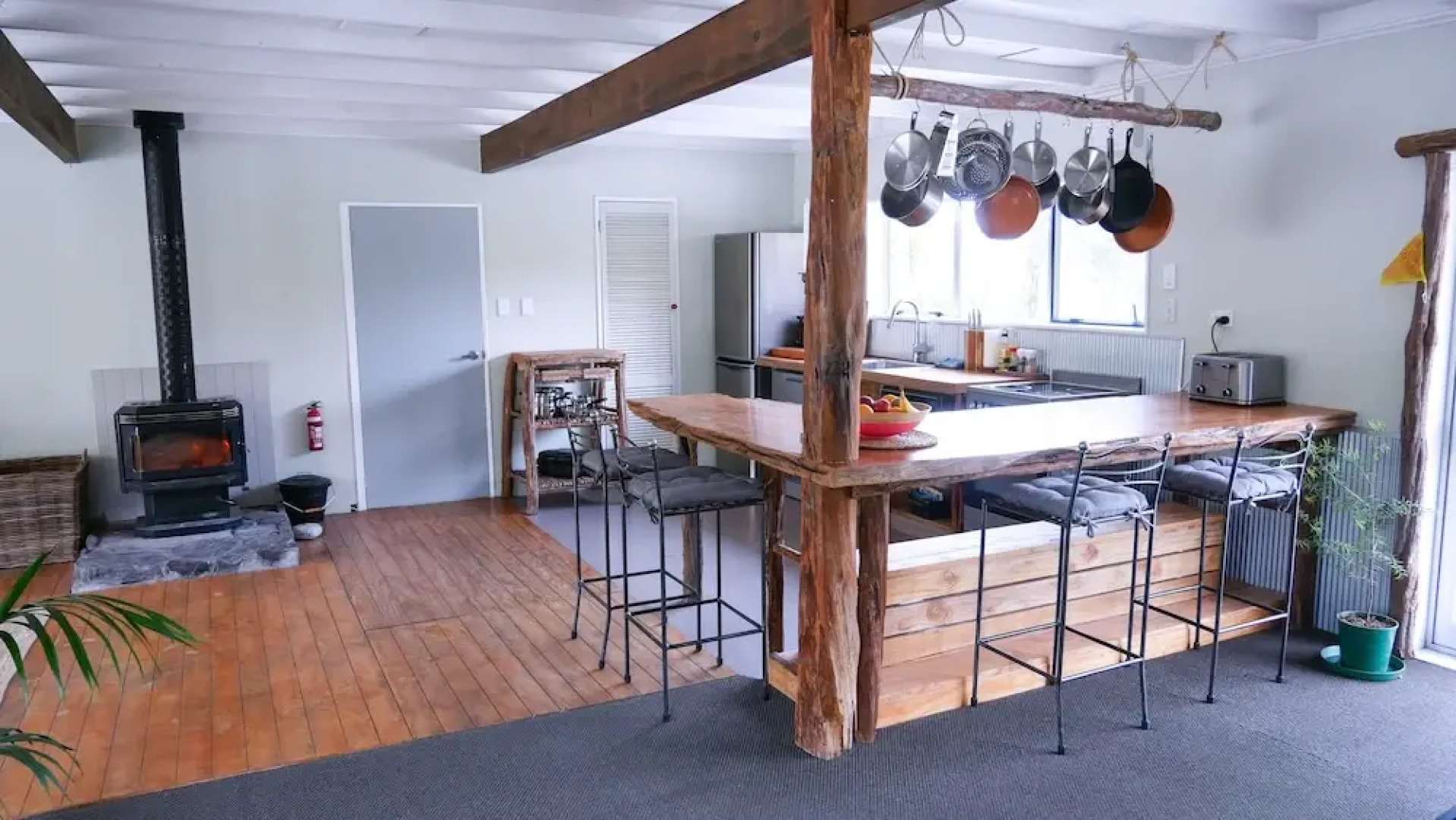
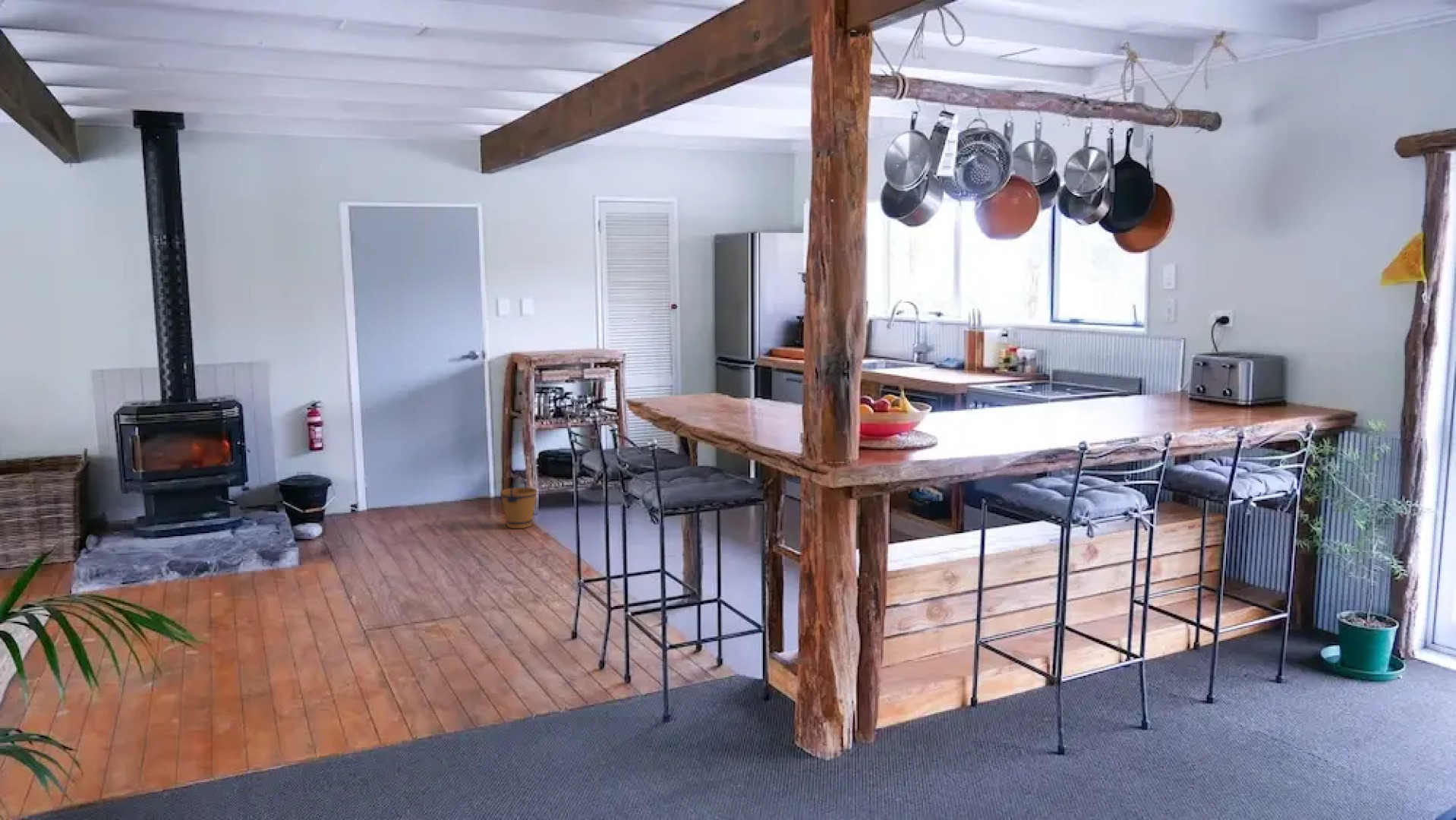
+ bucket [500,474,537,529]
